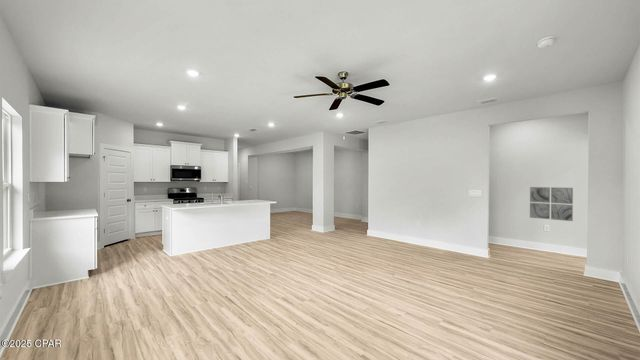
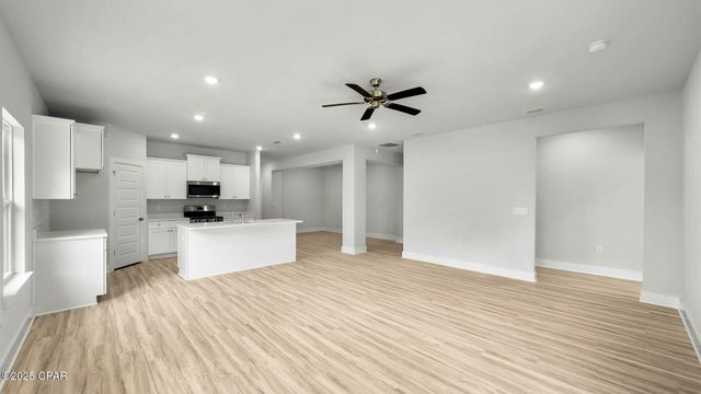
- wall art [529,186,574,222]
